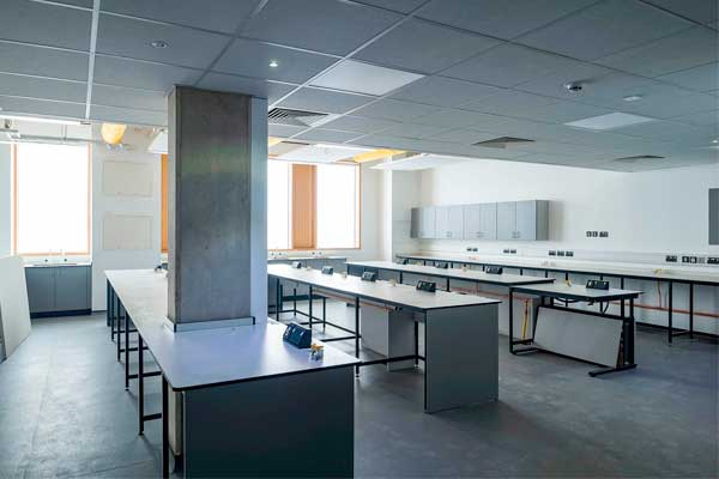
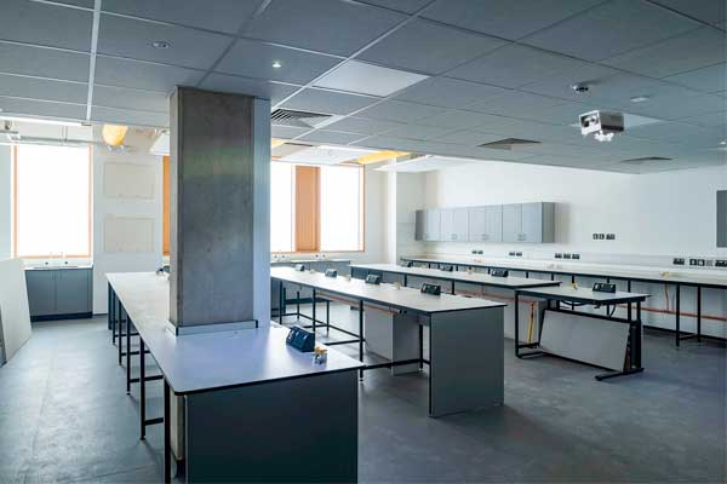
+ projector [578,109,625,143]
